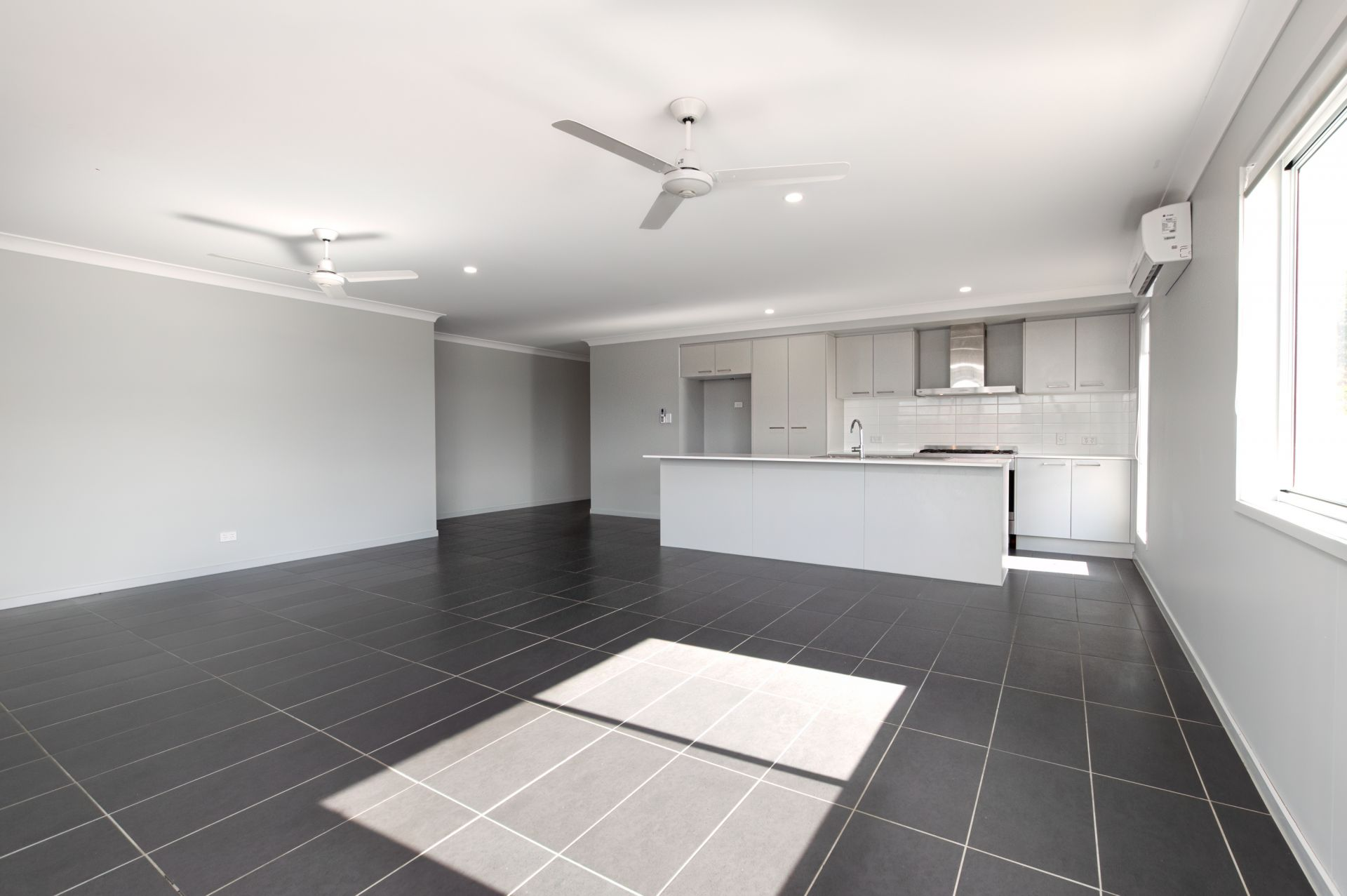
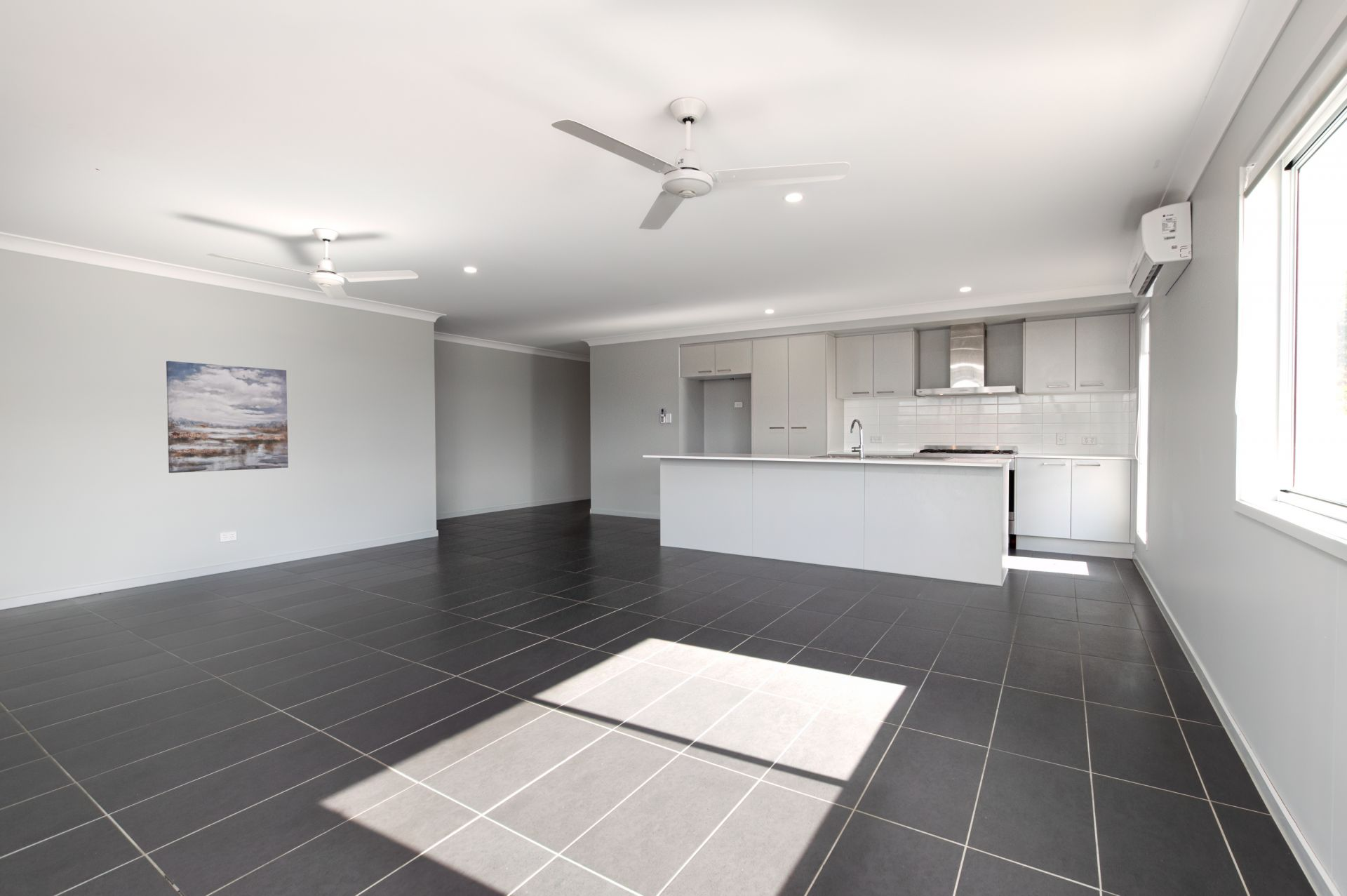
+ wall art [166,361,289,474]
